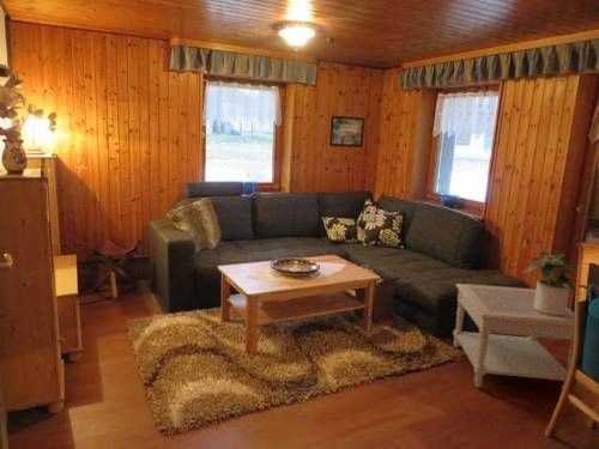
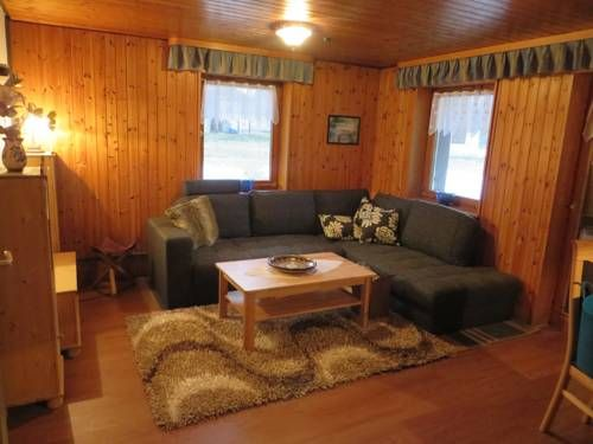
- potted plant [521,249,579,315]
- side table [452,283,576,388]
